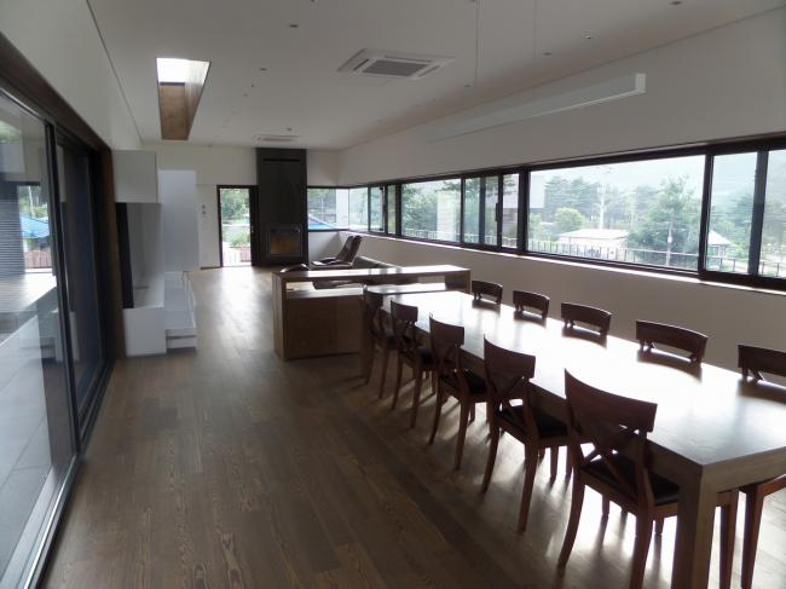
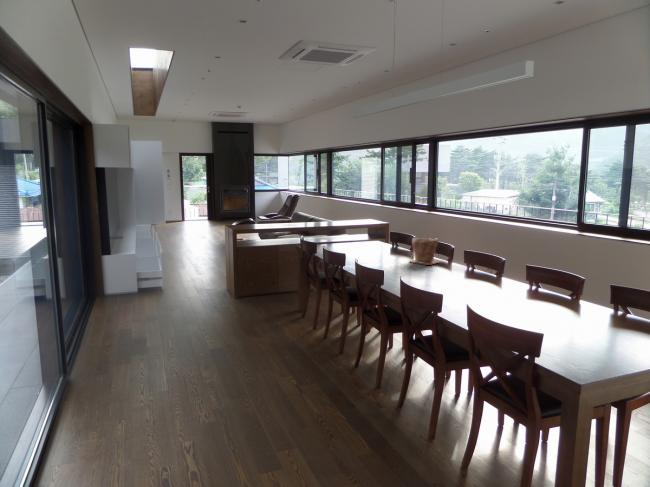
+ plant pot [408,237,441,266]
